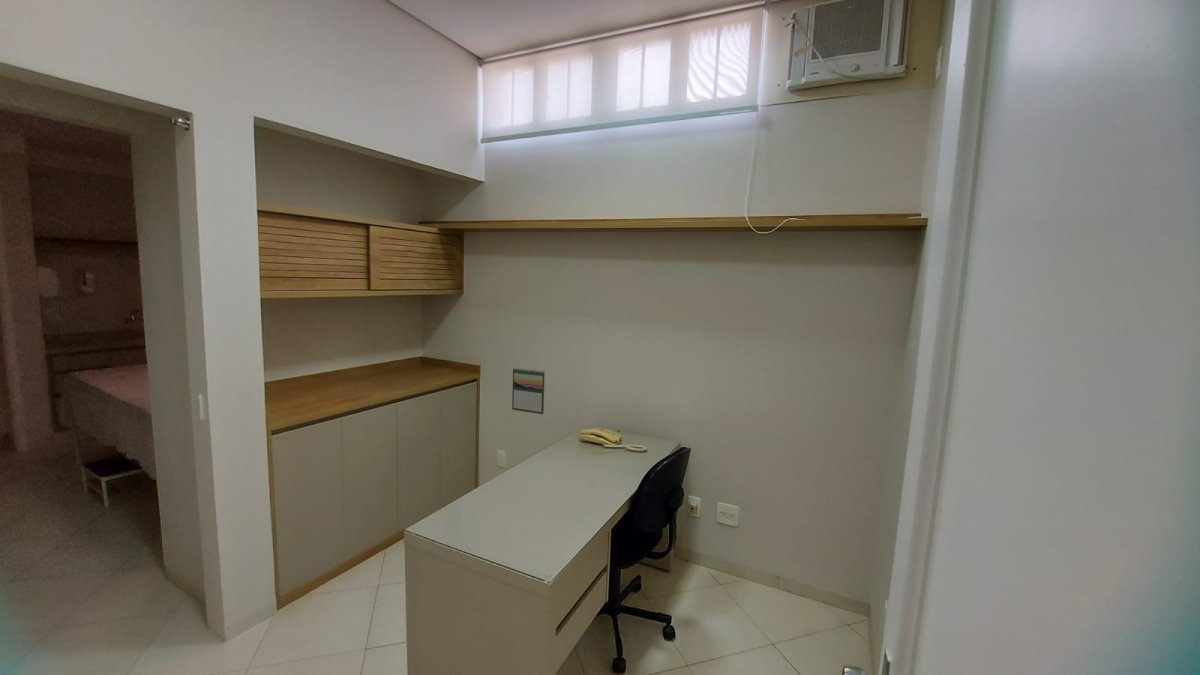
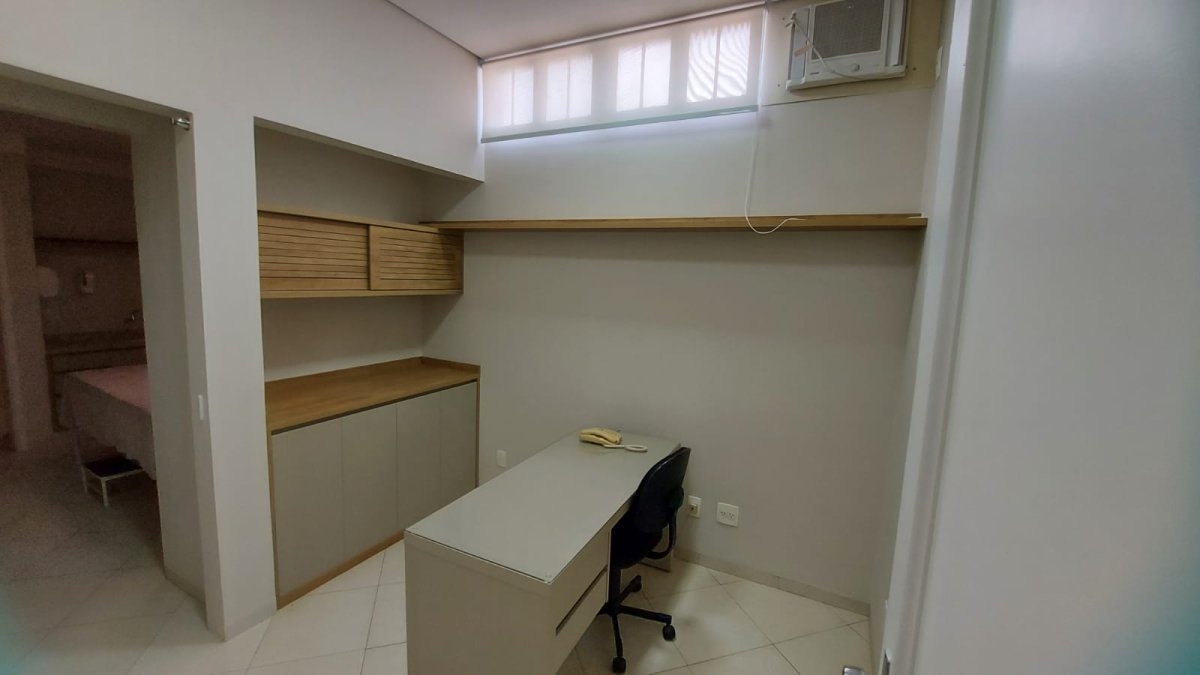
- calendar [511,367,546,415]
